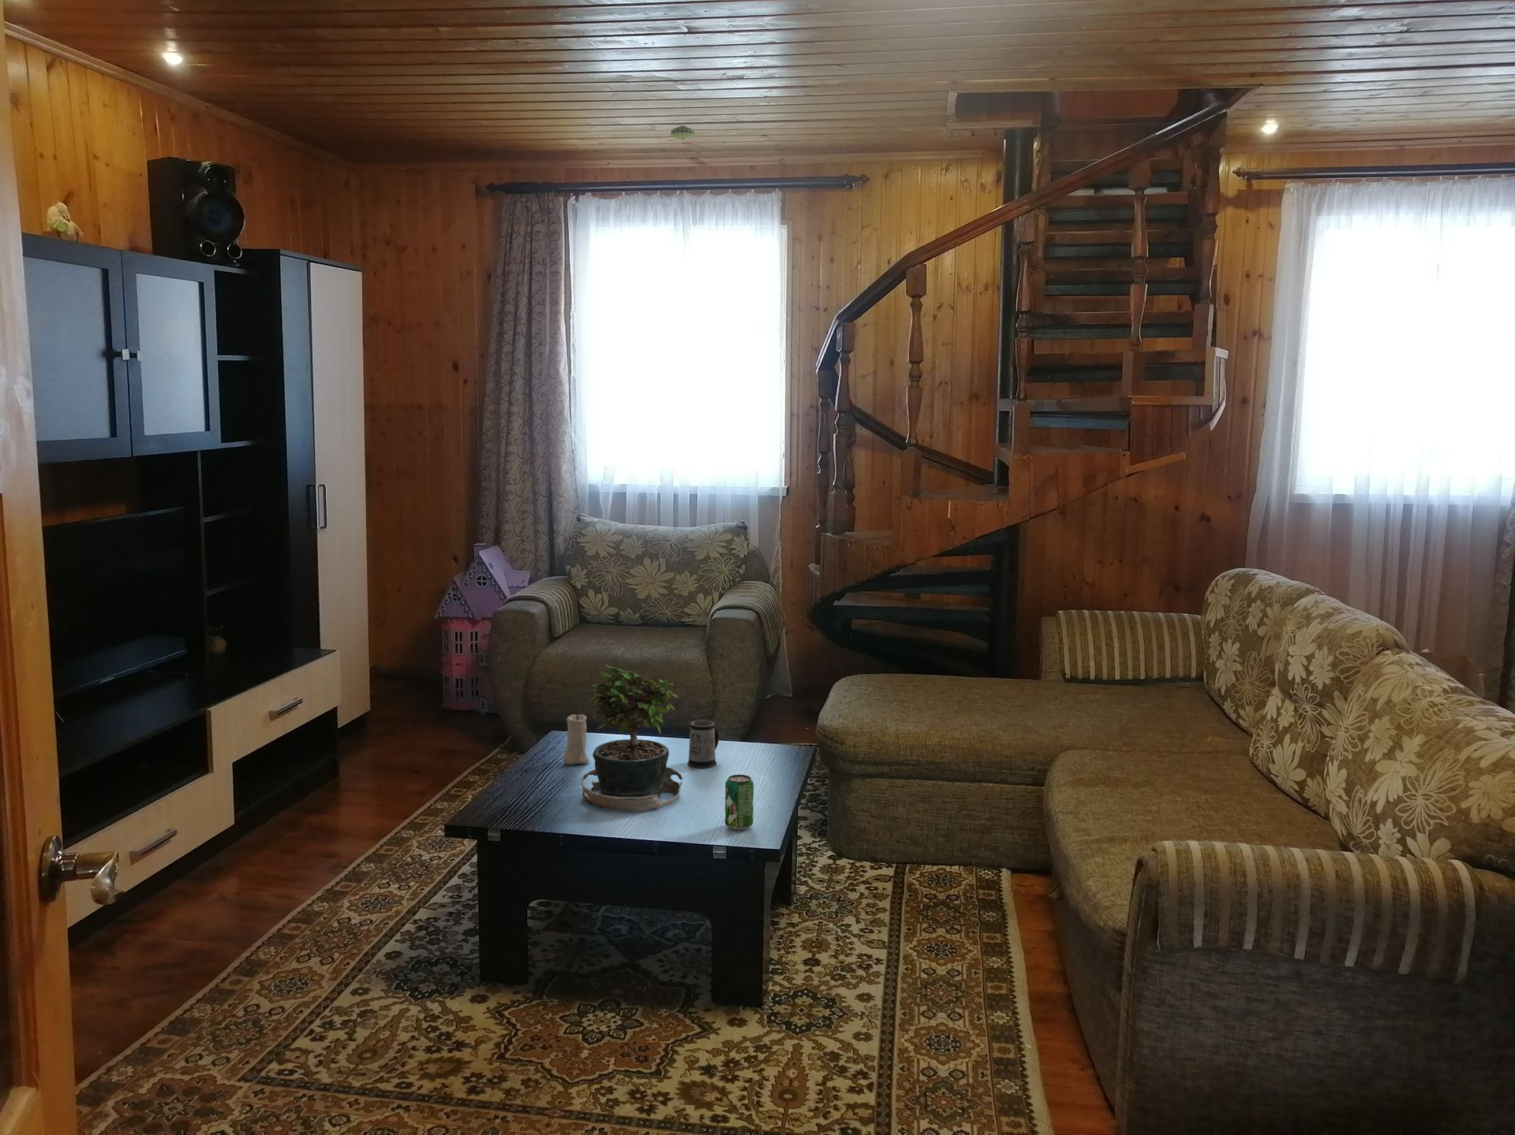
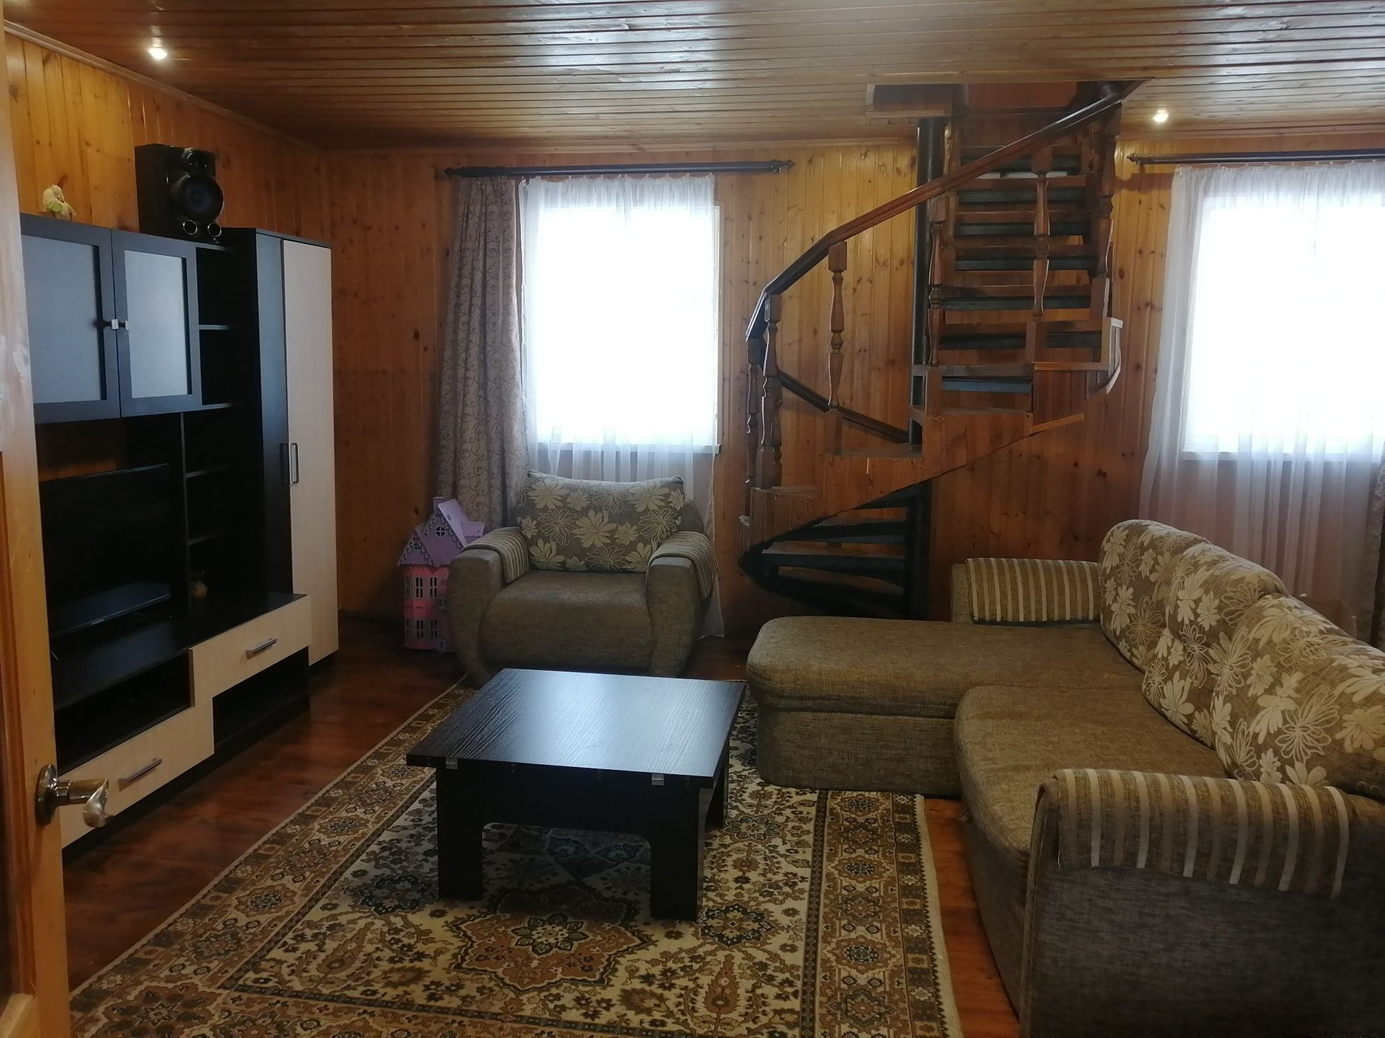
- mug [686,720,719,769]
- candle [563,711,590,765]
- potted plant [580,664,684,813]
- smoke detector [670,125,695,141]
- beverage can [724,774,754,831]
